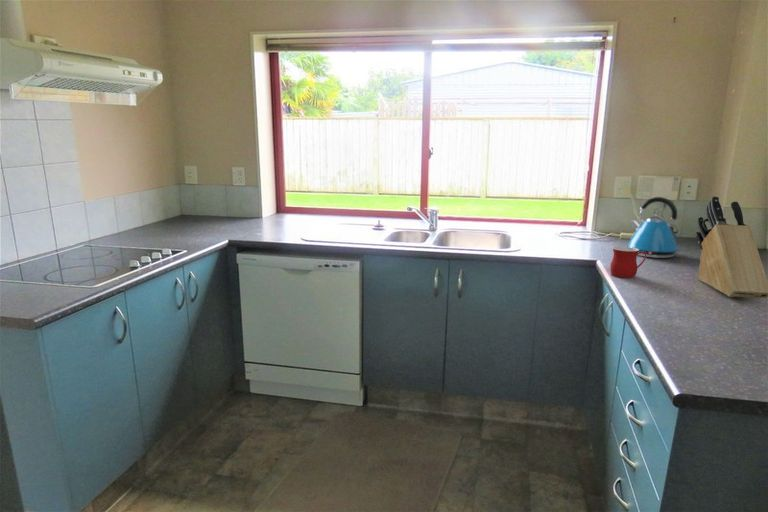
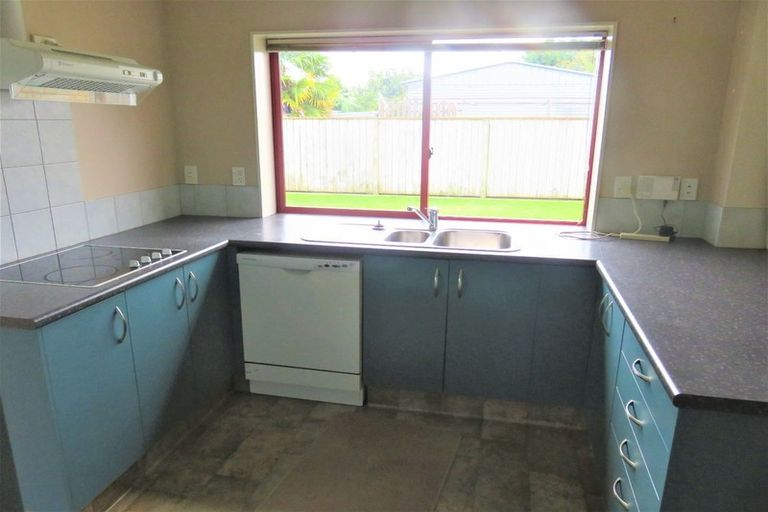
- knife block [695,195,768,300]
- kettle [627,196,684,259]
- mug [609,245,647,279]
